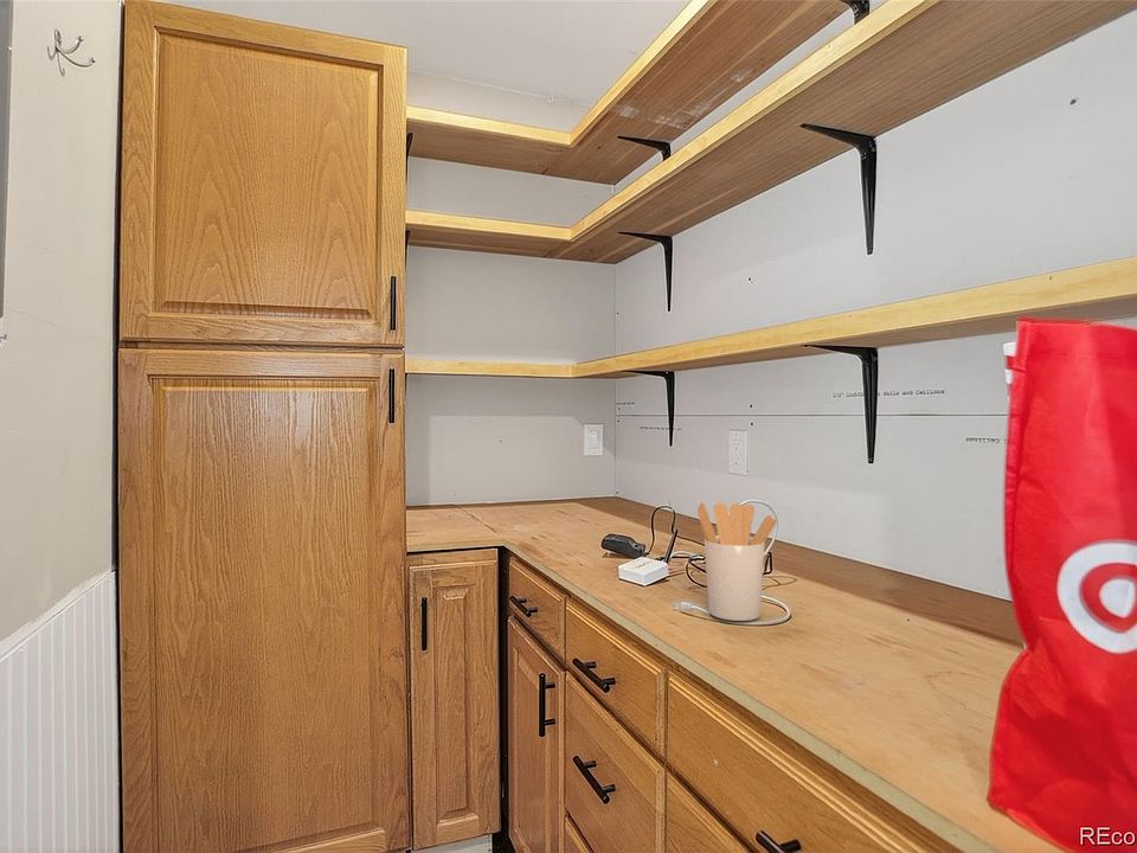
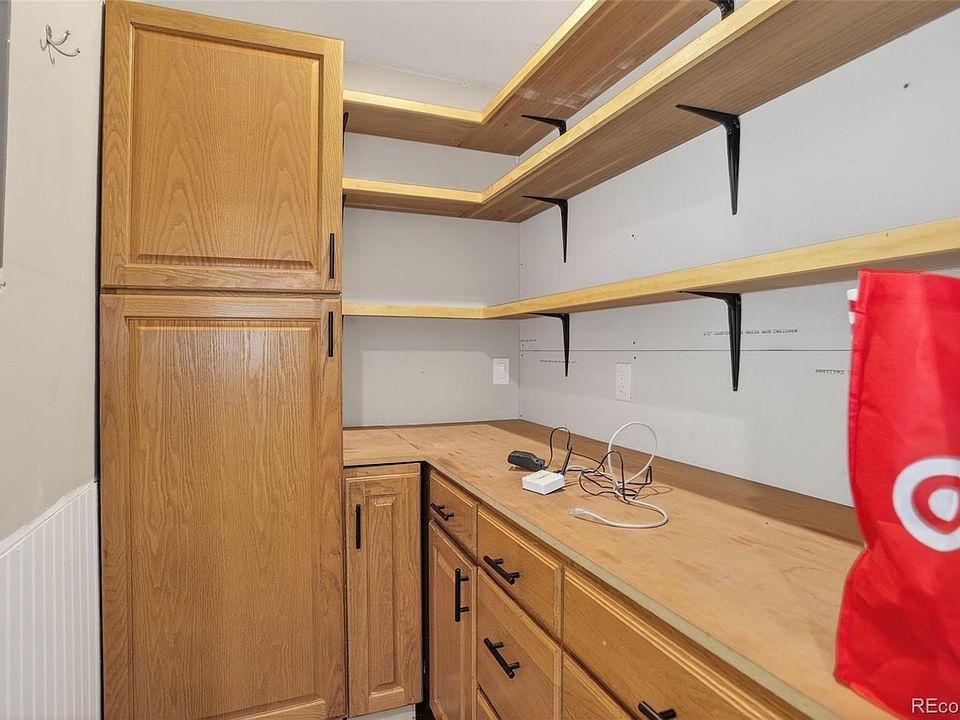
- utensil holder [696,502,778,622]
